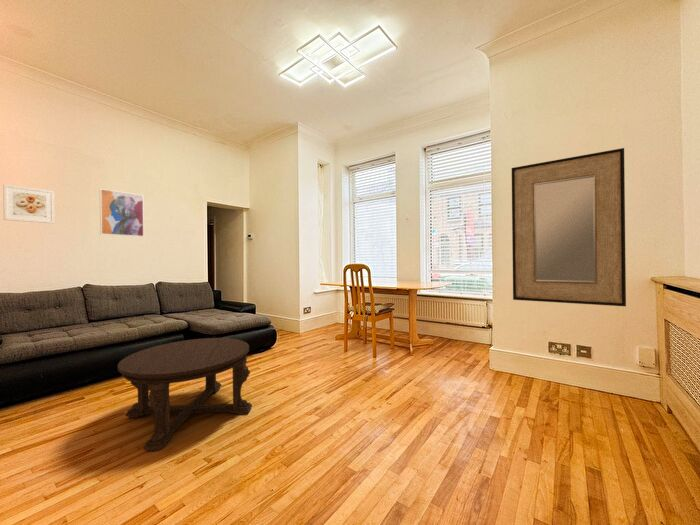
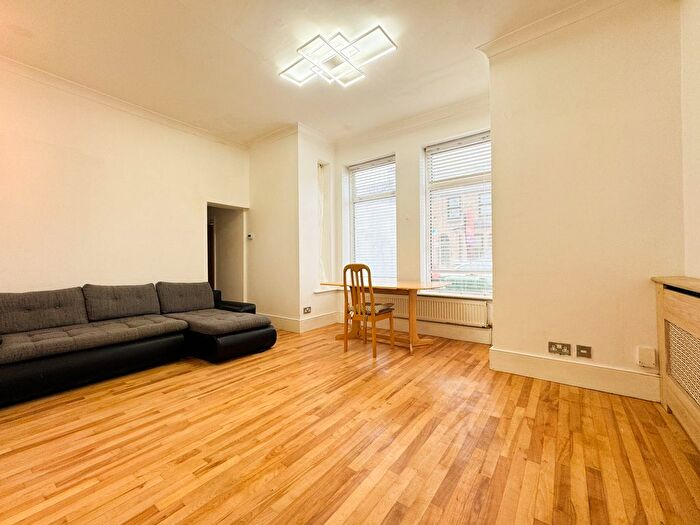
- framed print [2,183,56,225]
- coffee table [117,337,253,452]
- home mirror [511,147,627,307]
- wall art [99,188,145,238]
